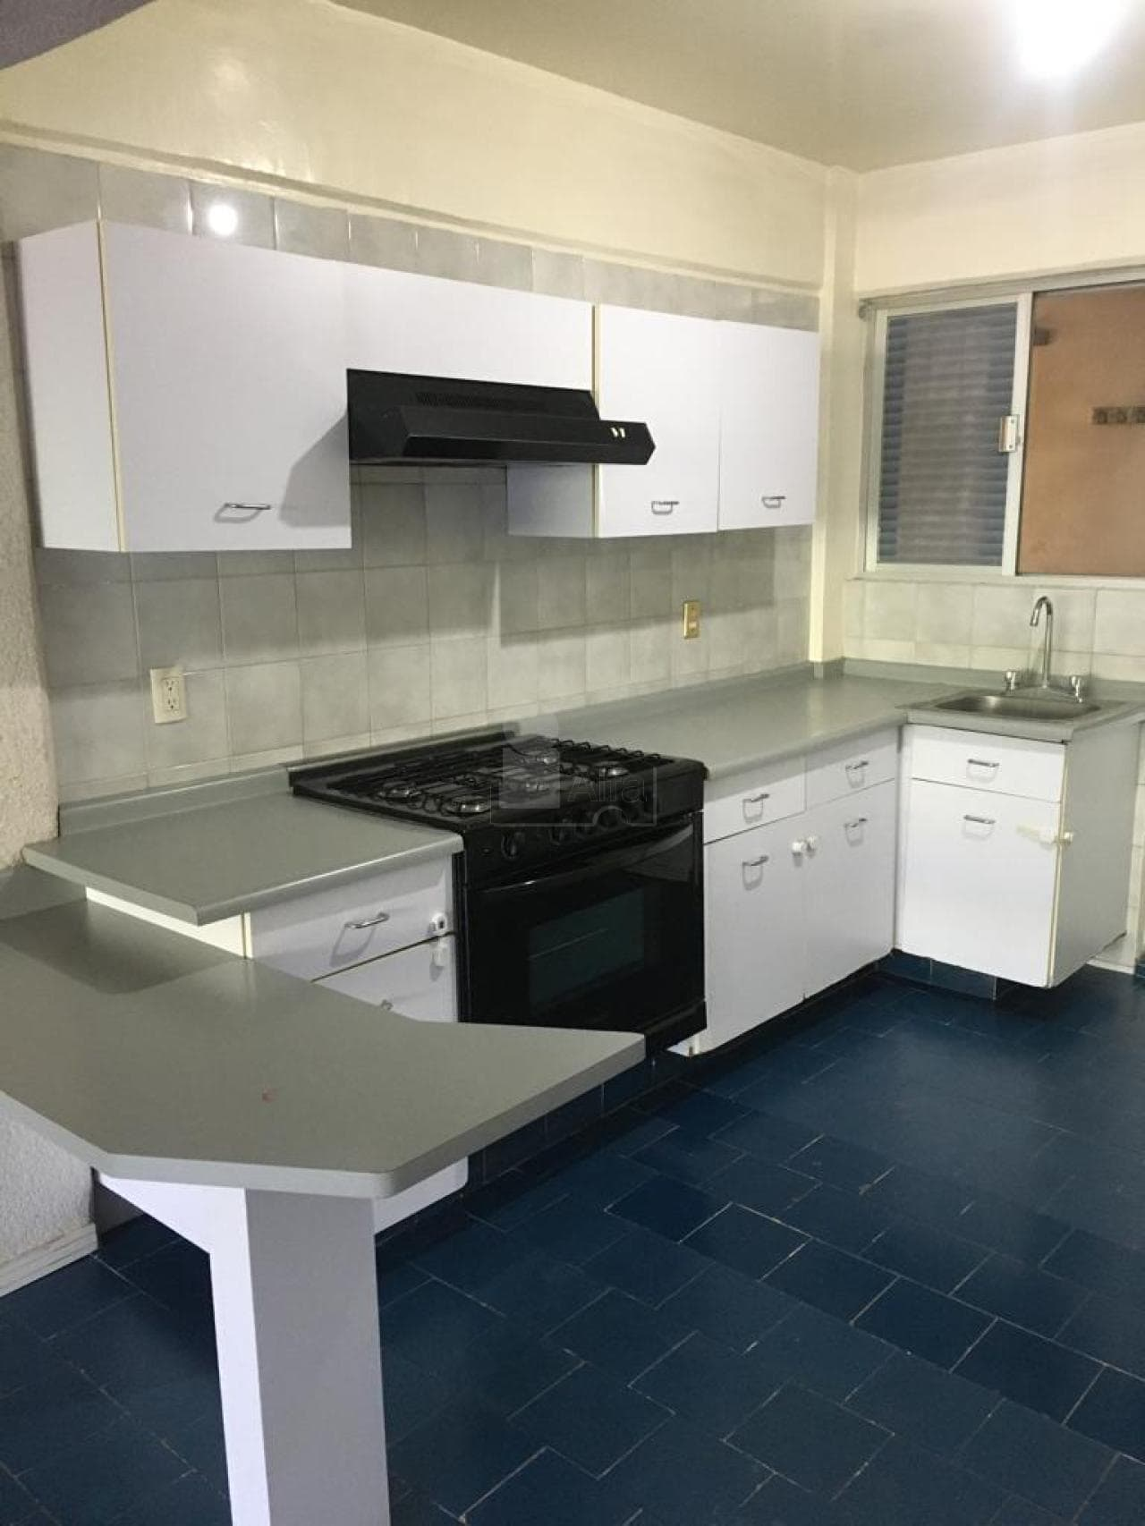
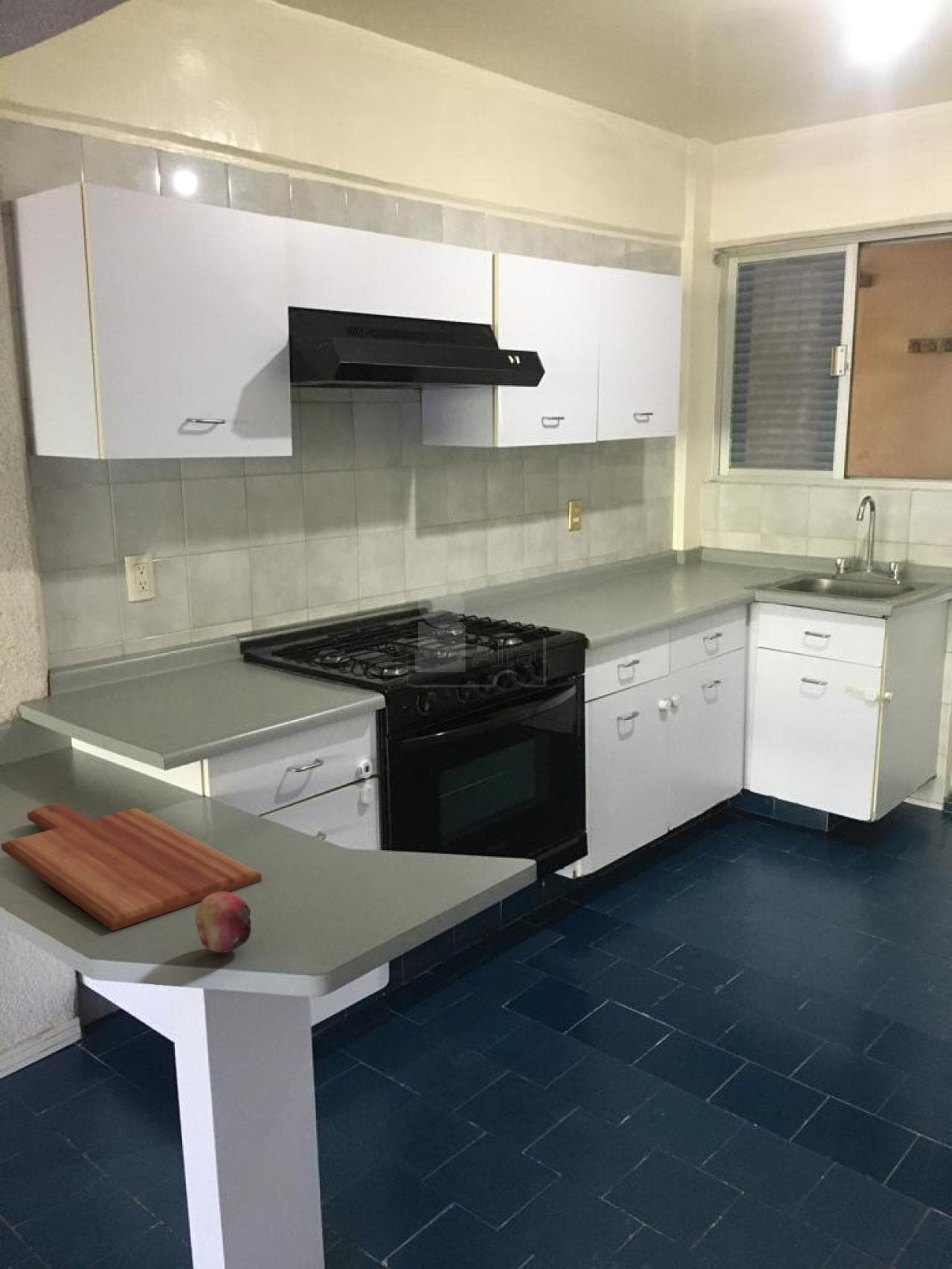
+ cutting board [0,803,263,932]
+ fruit [195,892,252,954]
